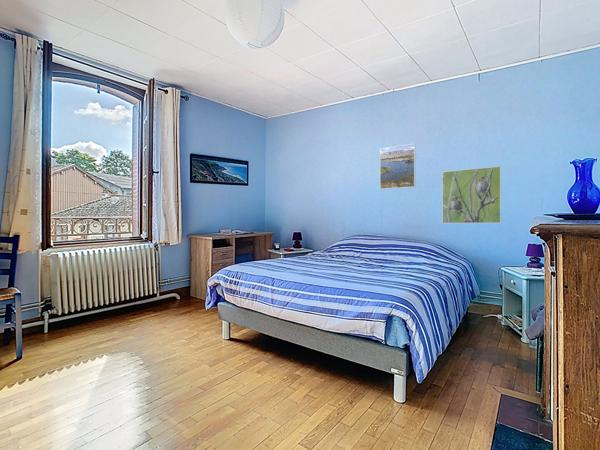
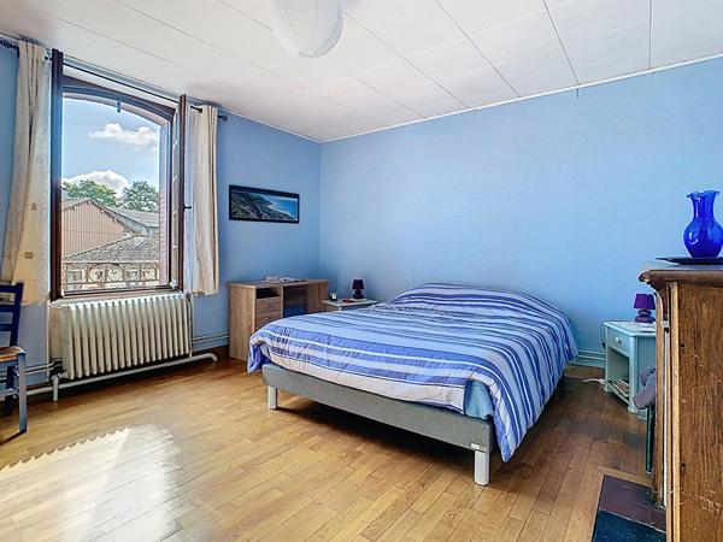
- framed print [441,165,502,224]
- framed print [379,143,416,190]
